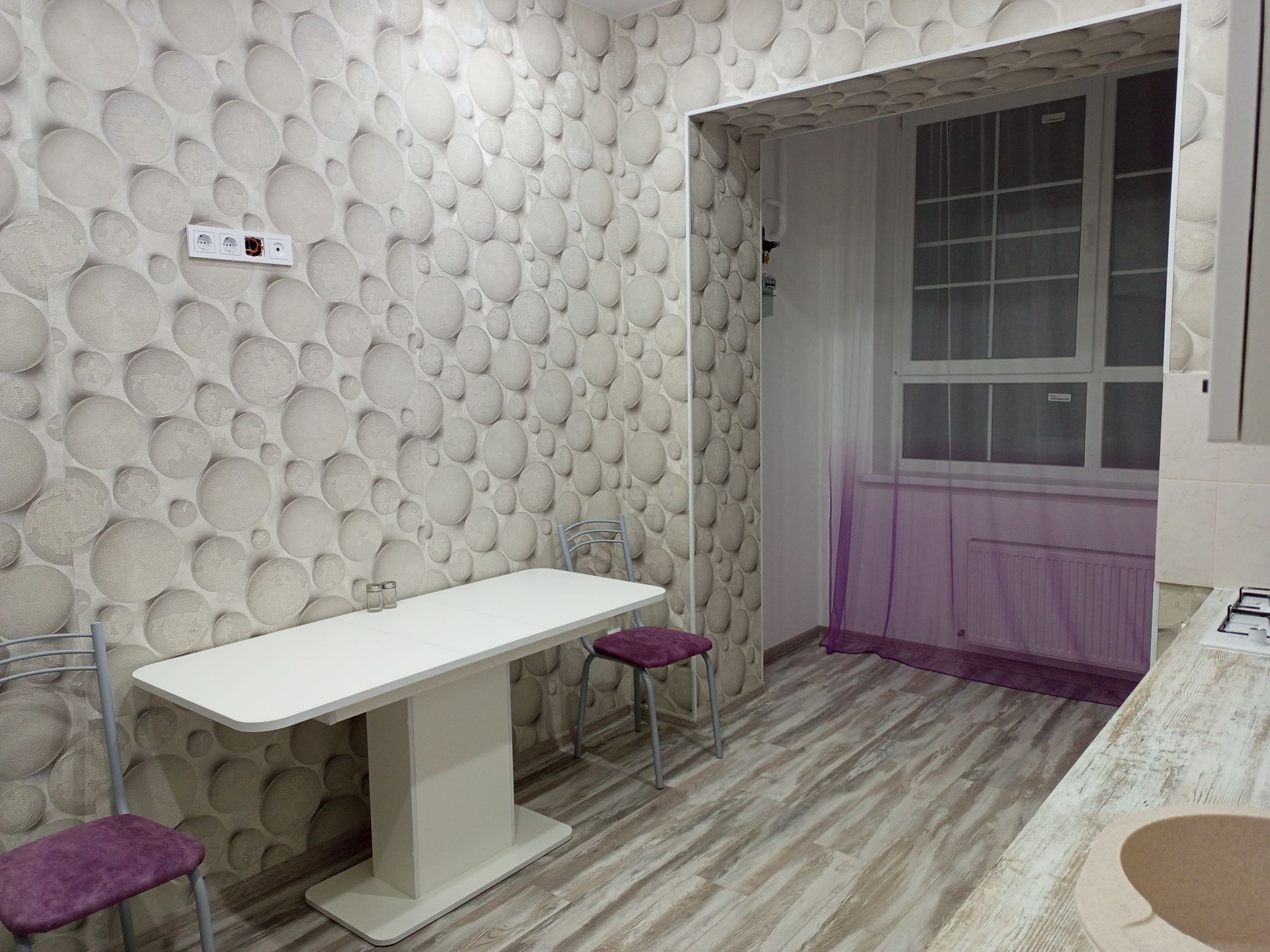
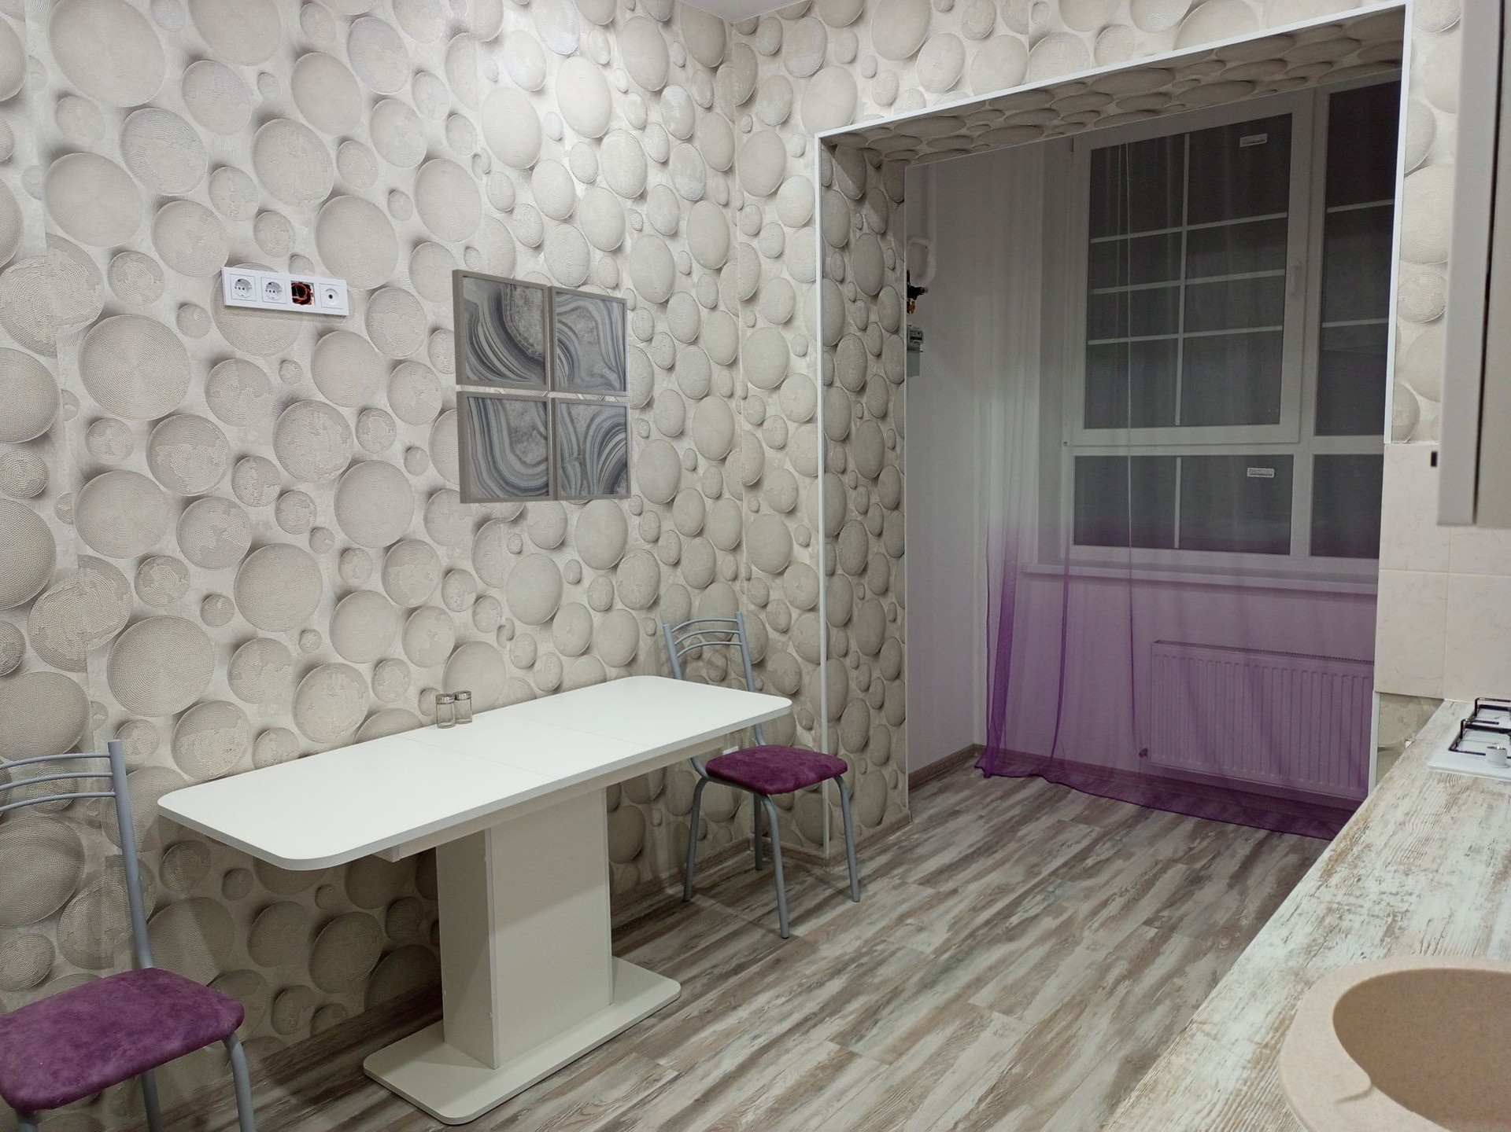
+ wall art [451,268,632,504]
